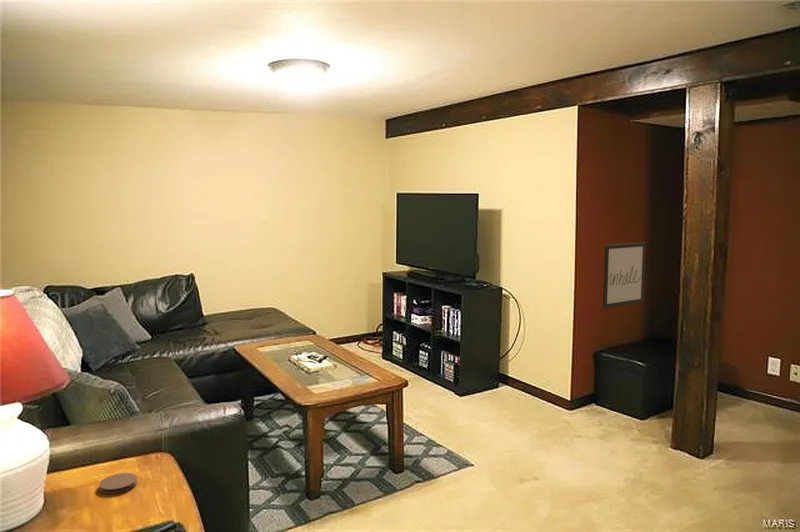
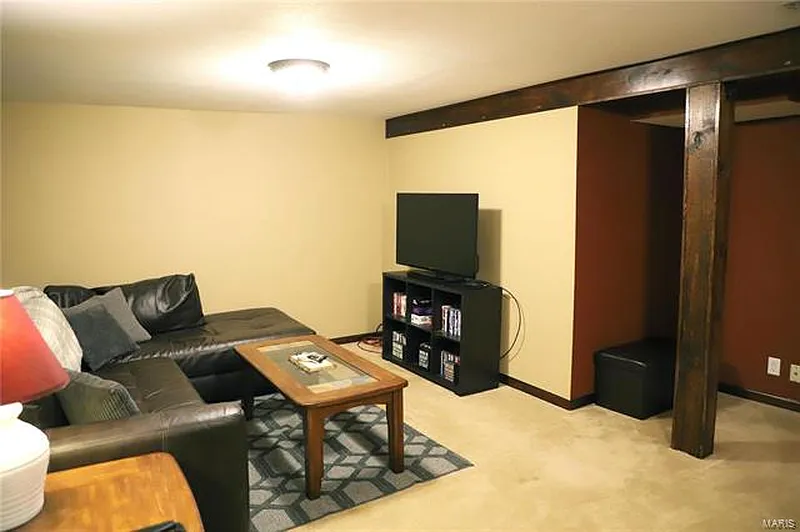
- coaster [98,472,138,495]
- wall art [602,242,647,309]
